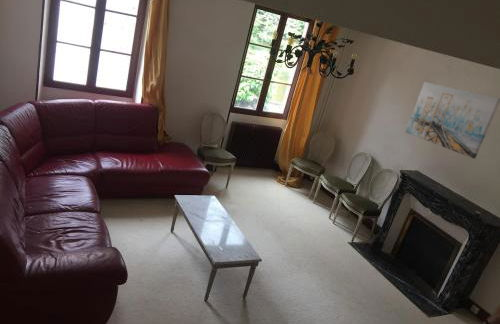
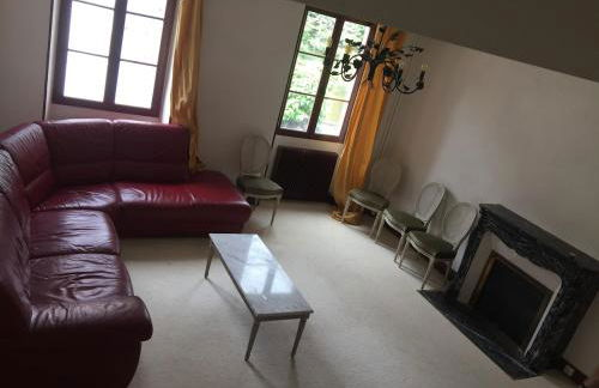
- wall art [405,81,500,160]
